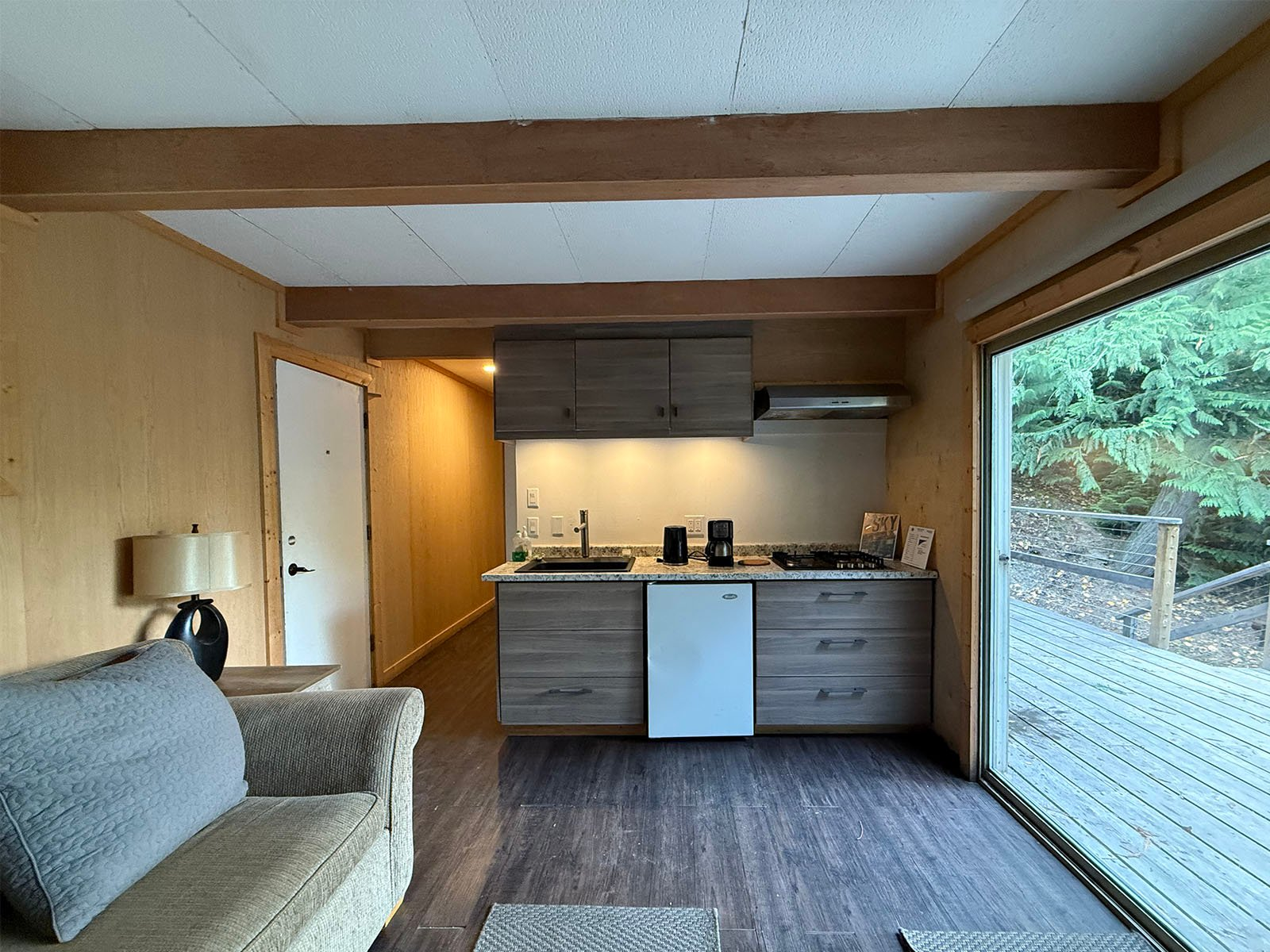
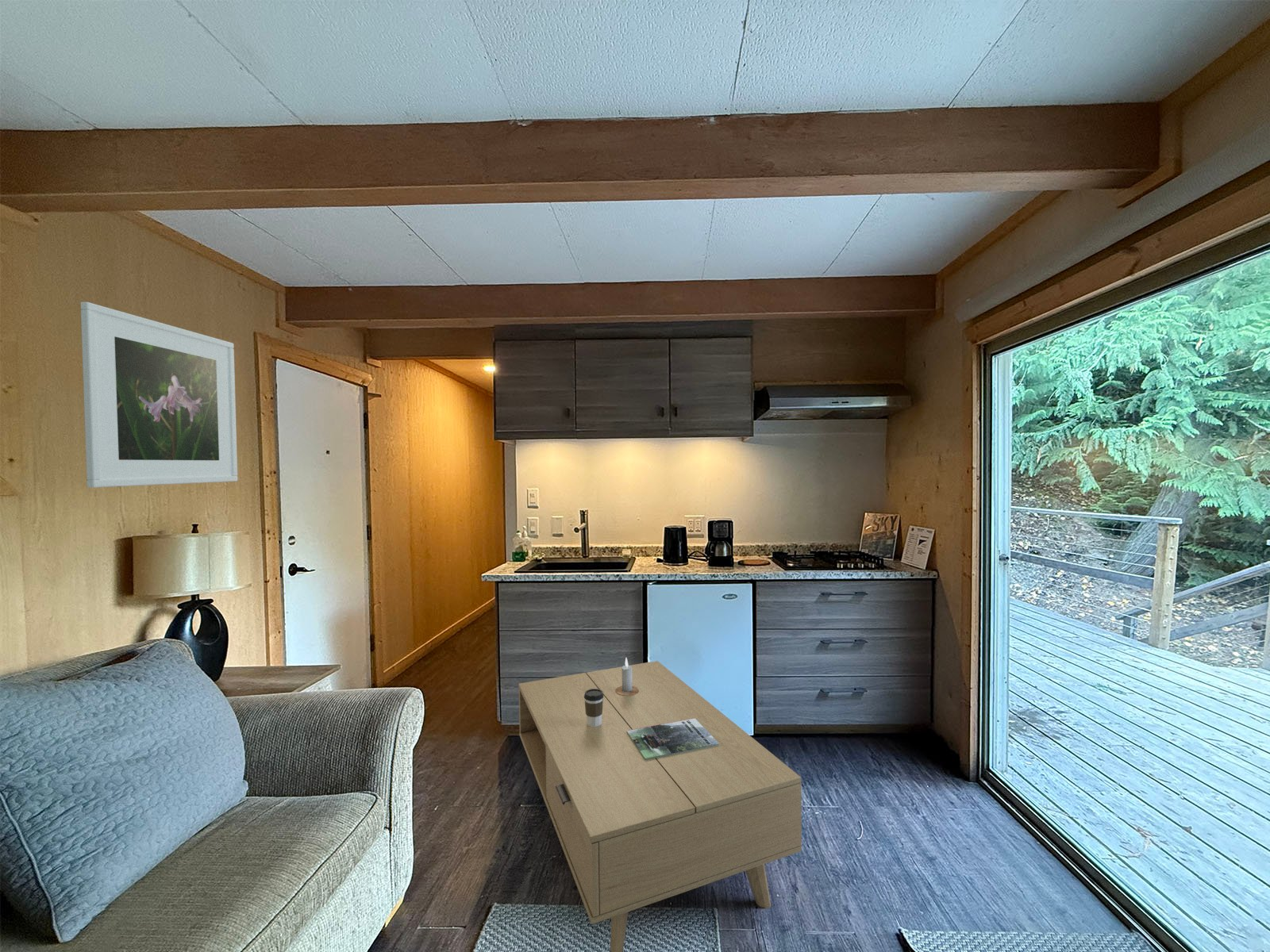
+ magazine [627,718,719,760]
+ candle [615,657,639,696]
+ coffee table [518,660,802,952]
+ coffee cup [584,689,603,727]
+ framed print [80,301,238,488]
